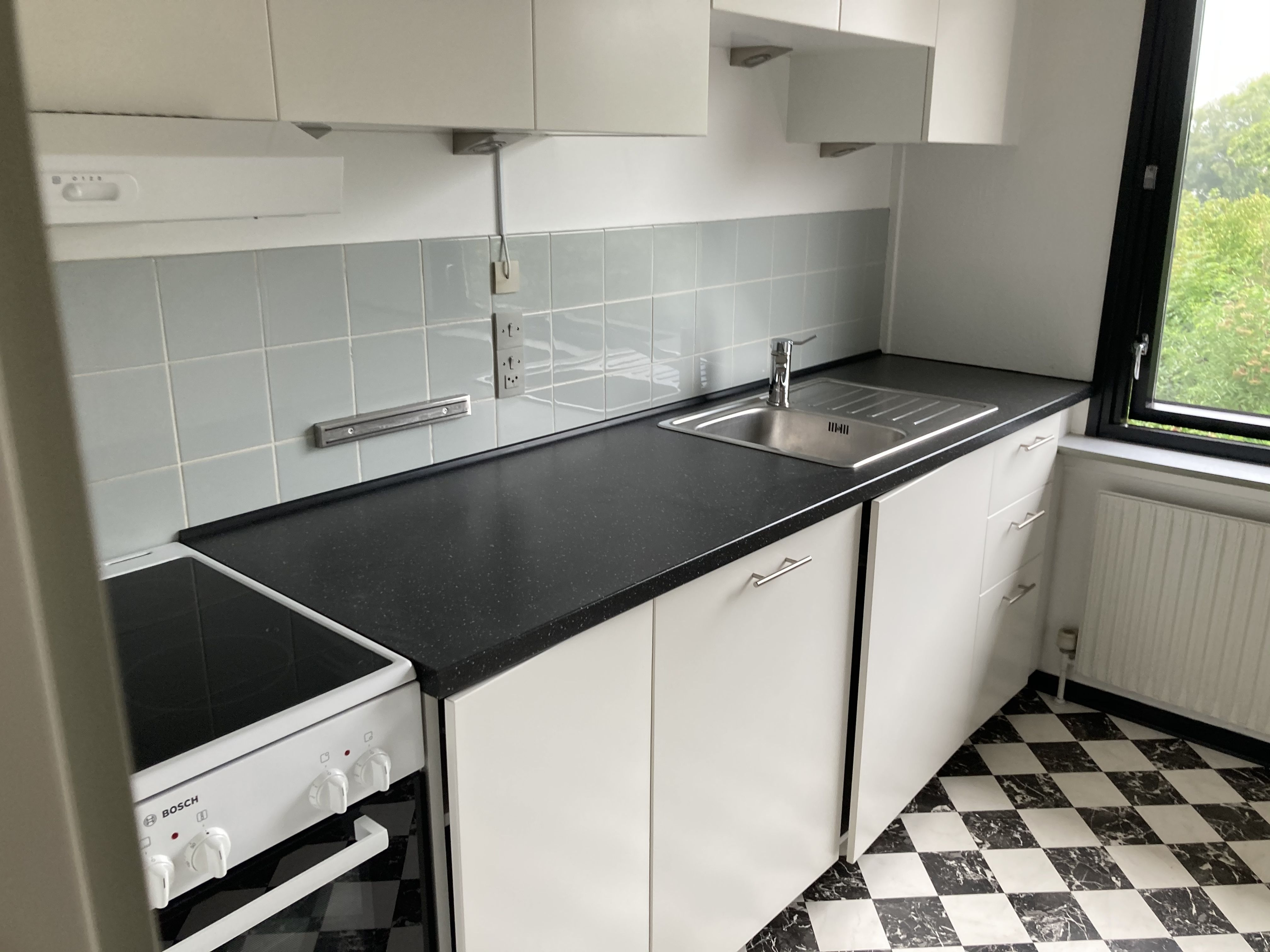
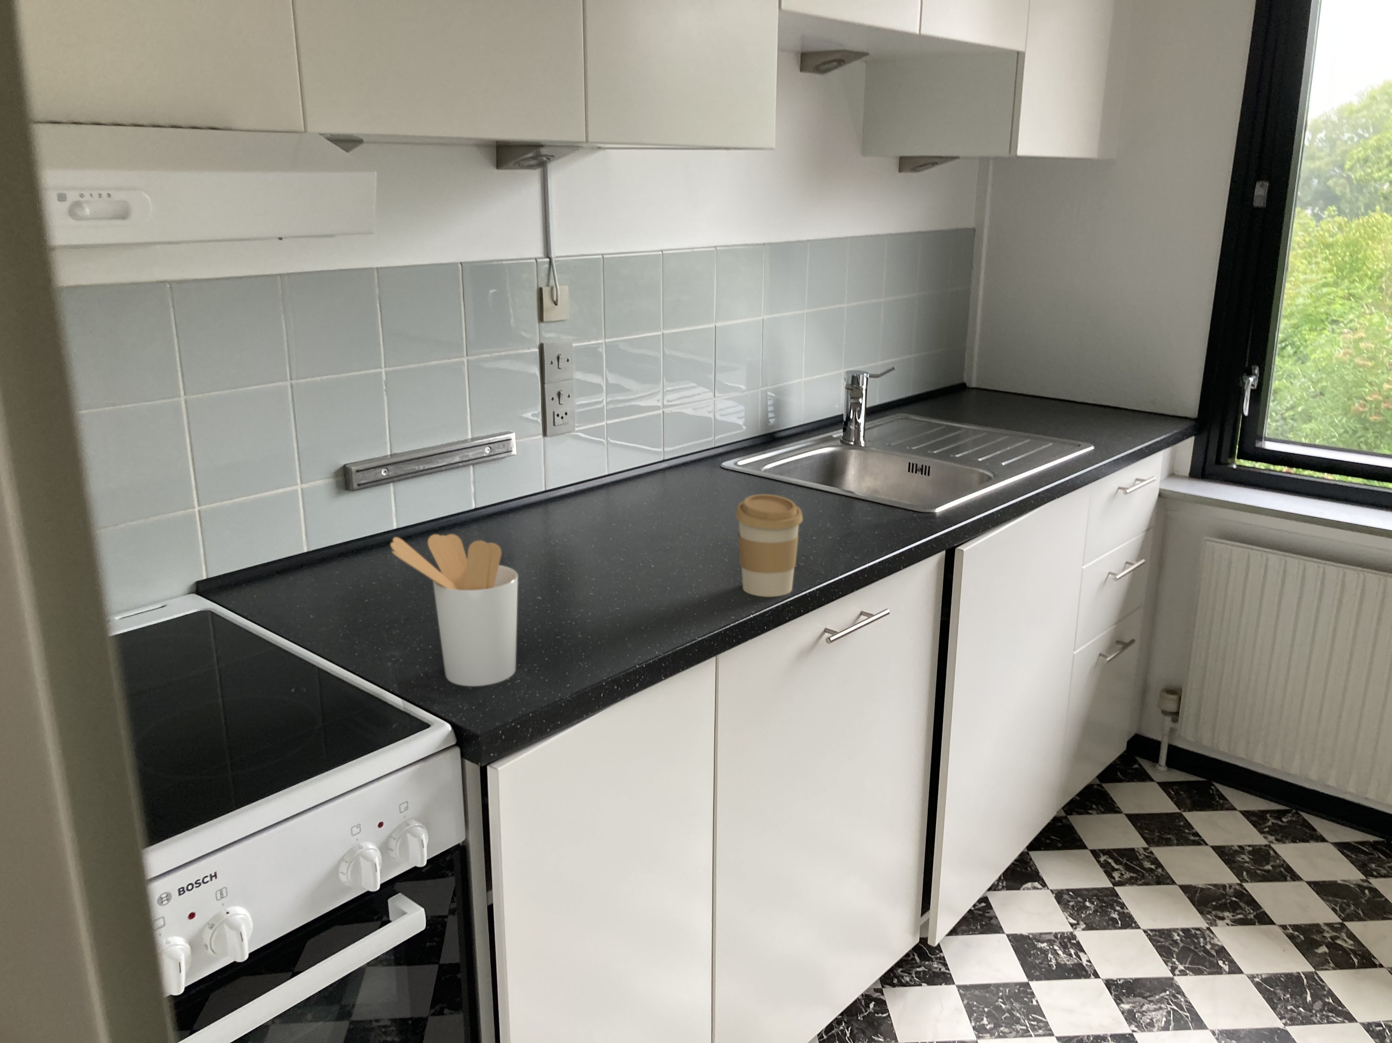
+ coffee cup [735,494,803,597]
+ utensil holder [390,534,518,686]
